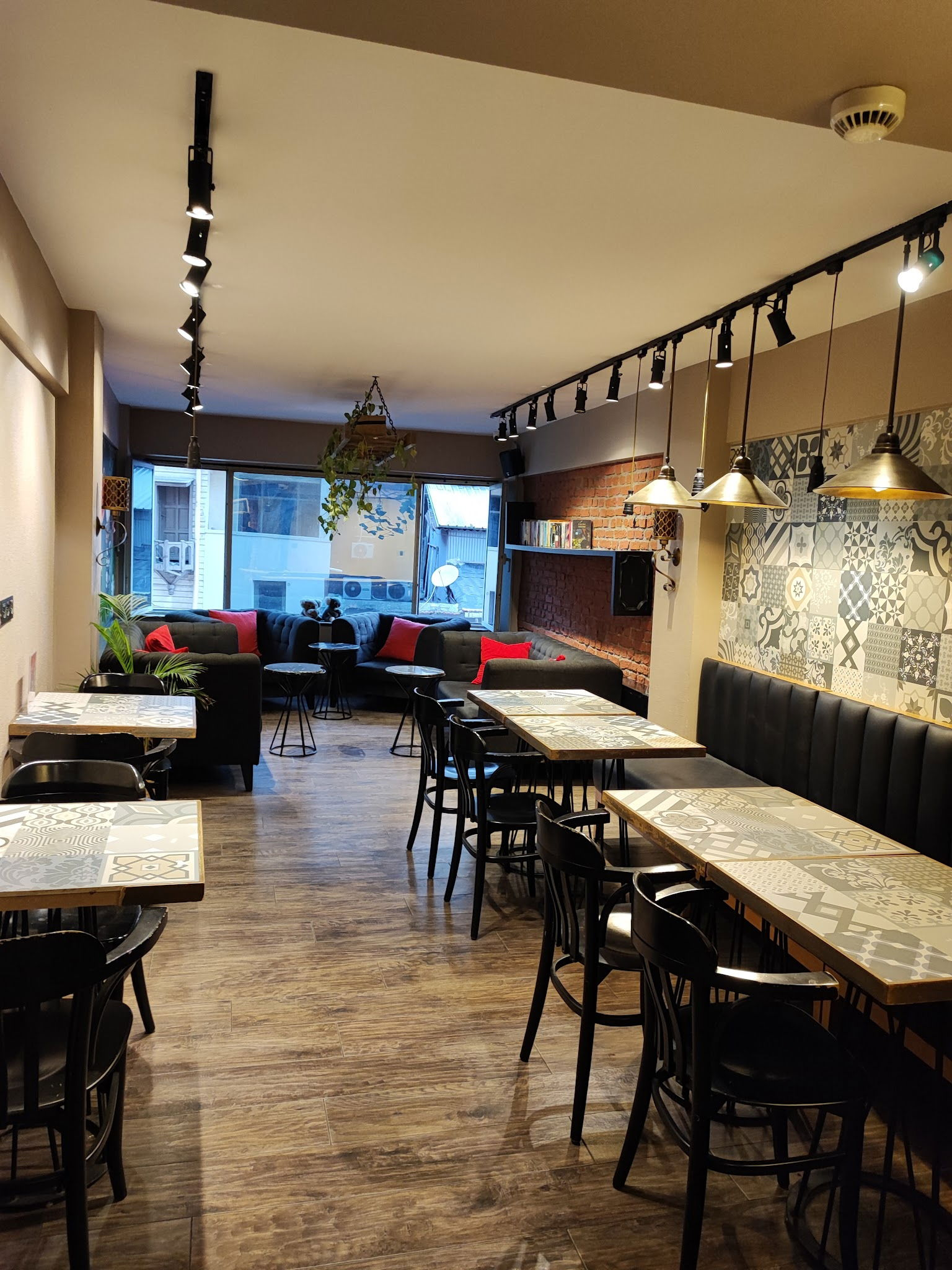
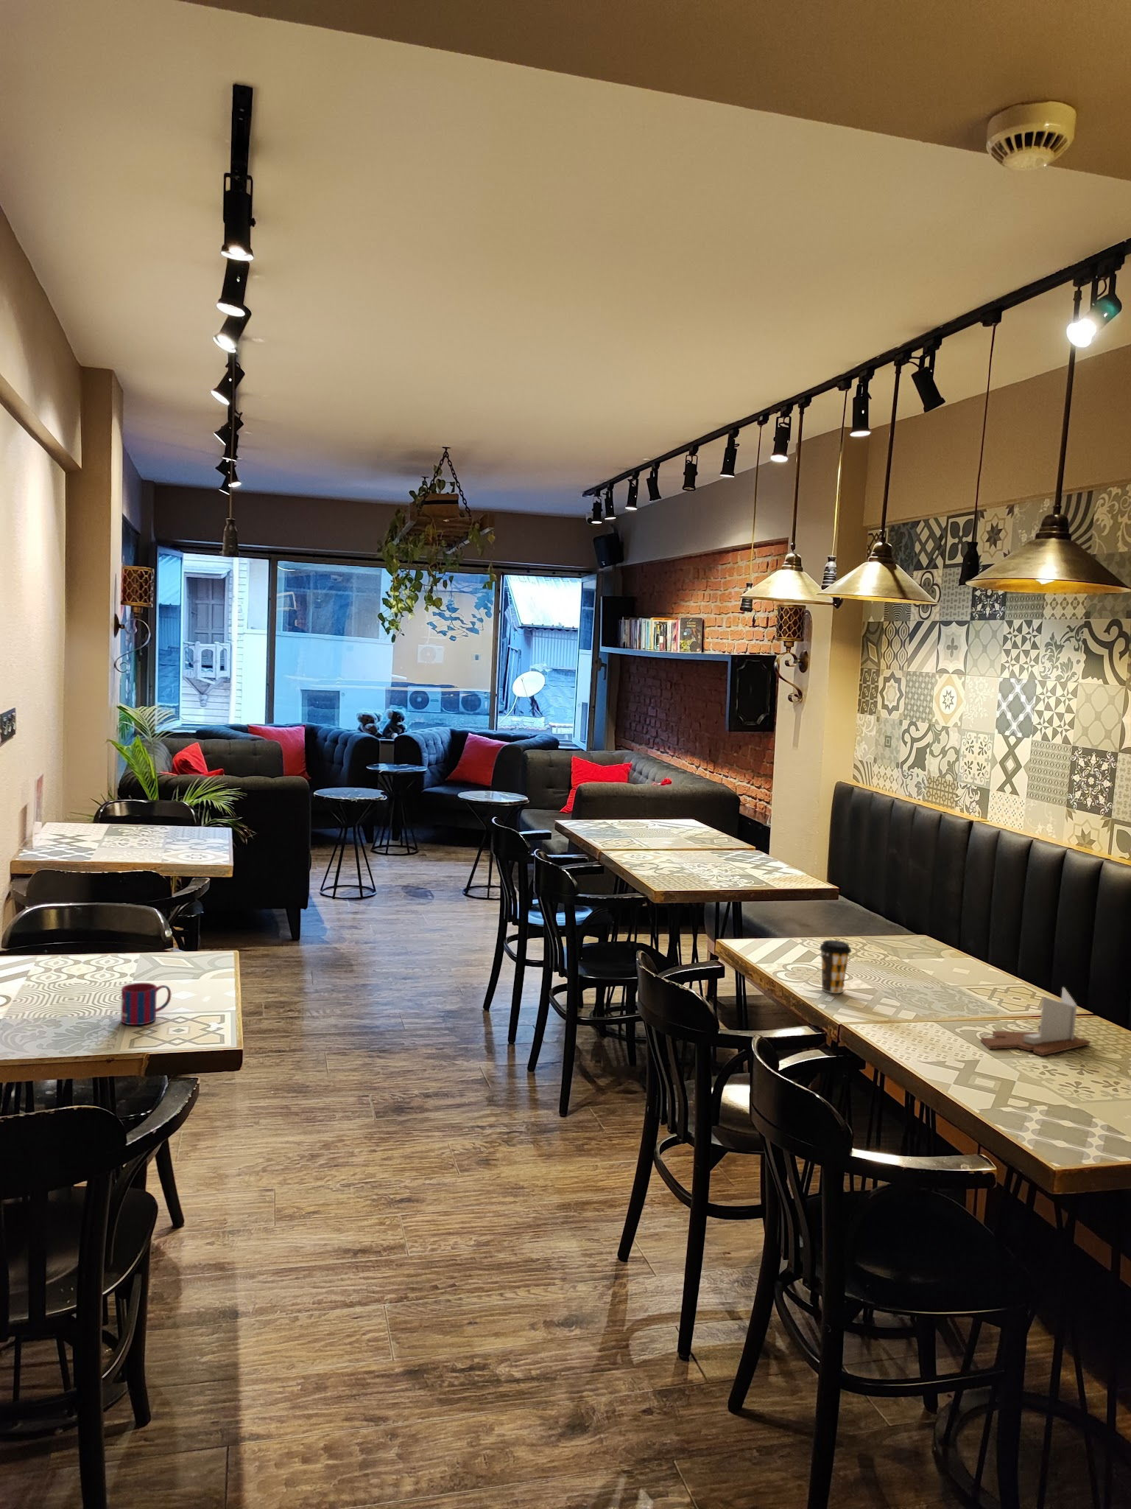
+ coffee cup [819,940,852,995]
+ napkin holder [980,986,1092,1056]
+ mug [120,983,171,1025]
